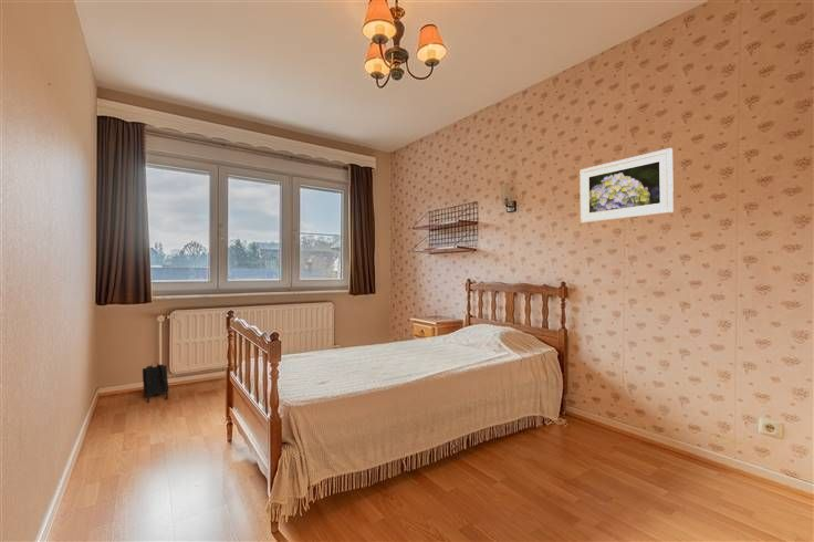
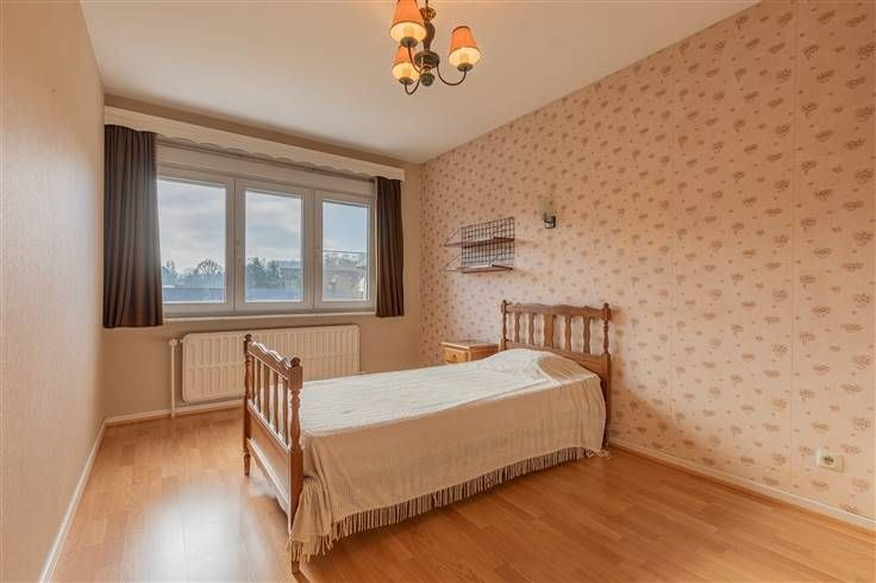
- backpack [142,361,169,404]
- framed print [578,147,675,225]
